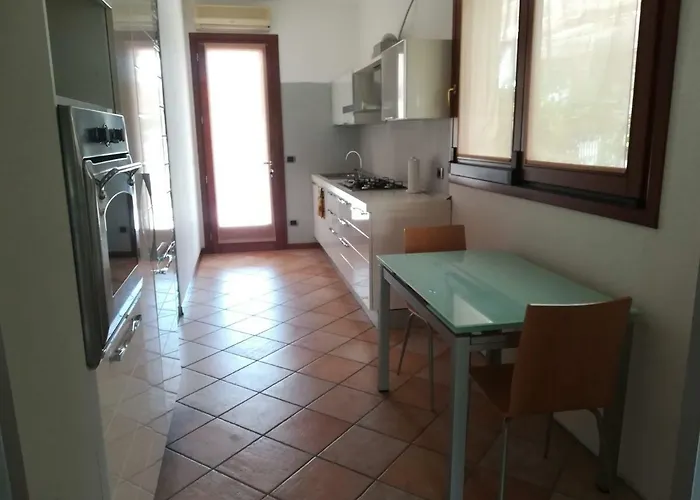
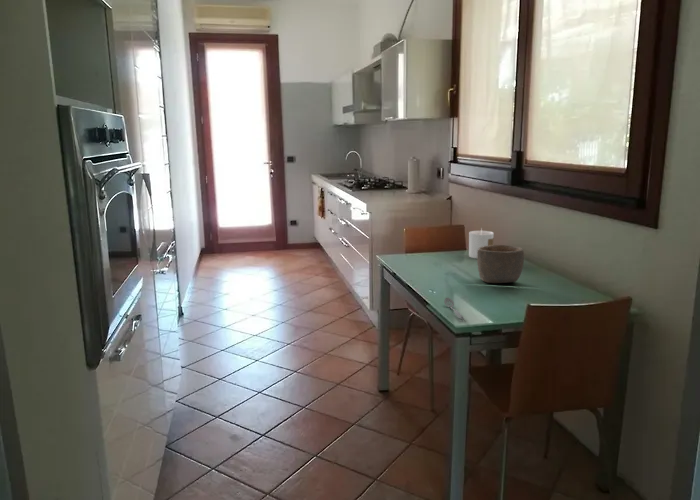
+ spoon [443,297,465,320]
+ candle [468,227,495,259]
+ bowl [476,244,525,284]
